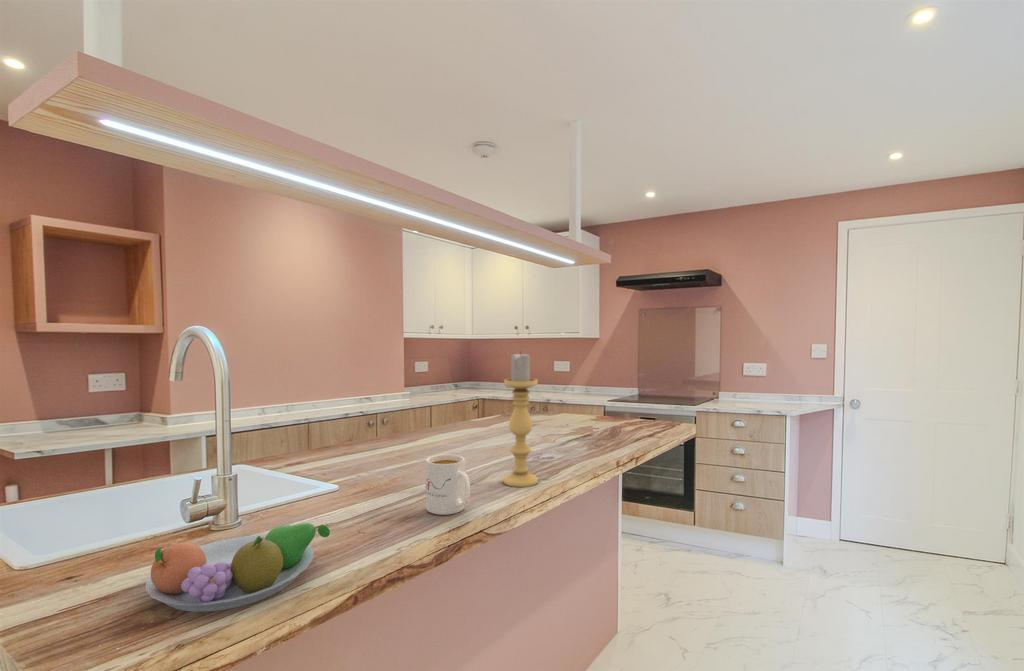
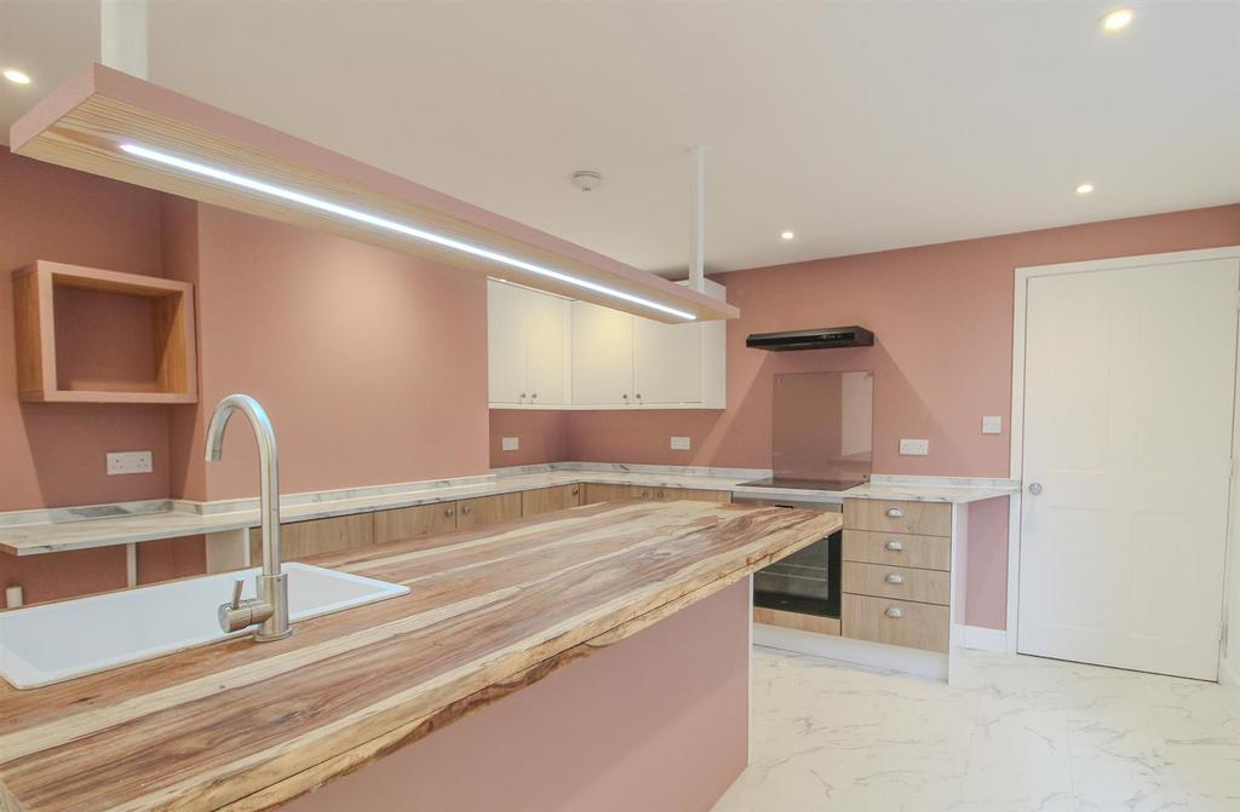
- mug [425,453,471,516]
- fruit bowl [144,522,331,613]
- candle holder [502,351,539,488]
